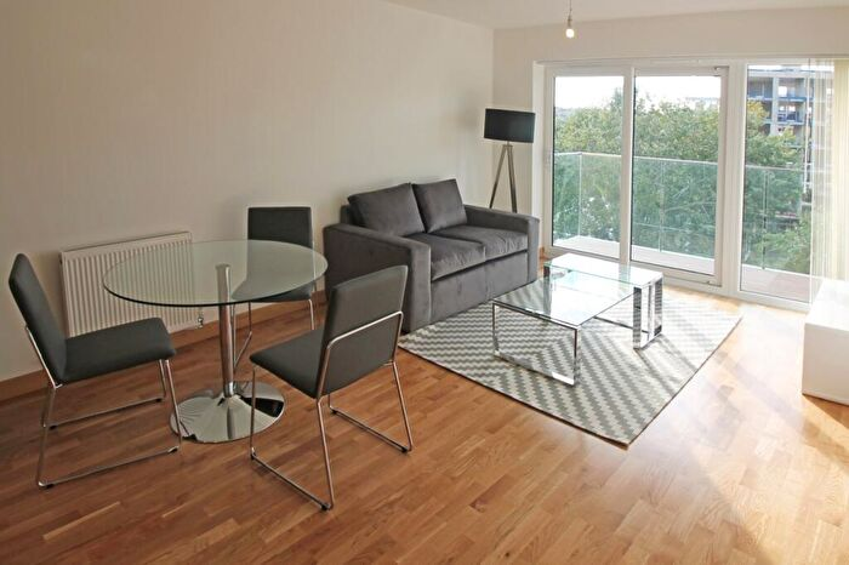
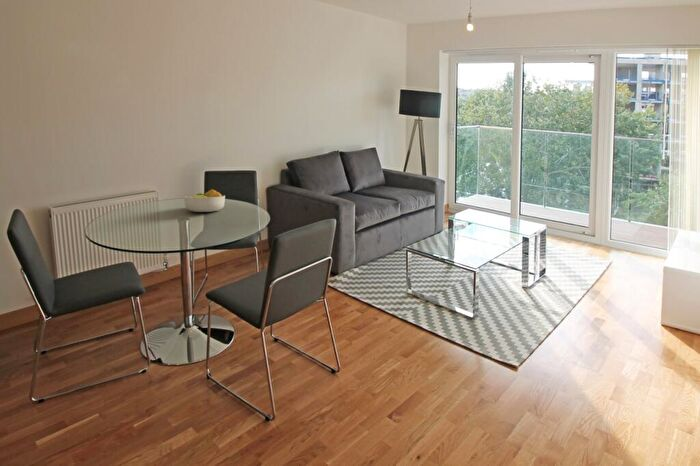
+ fruit bowl [183,188,226,213]
